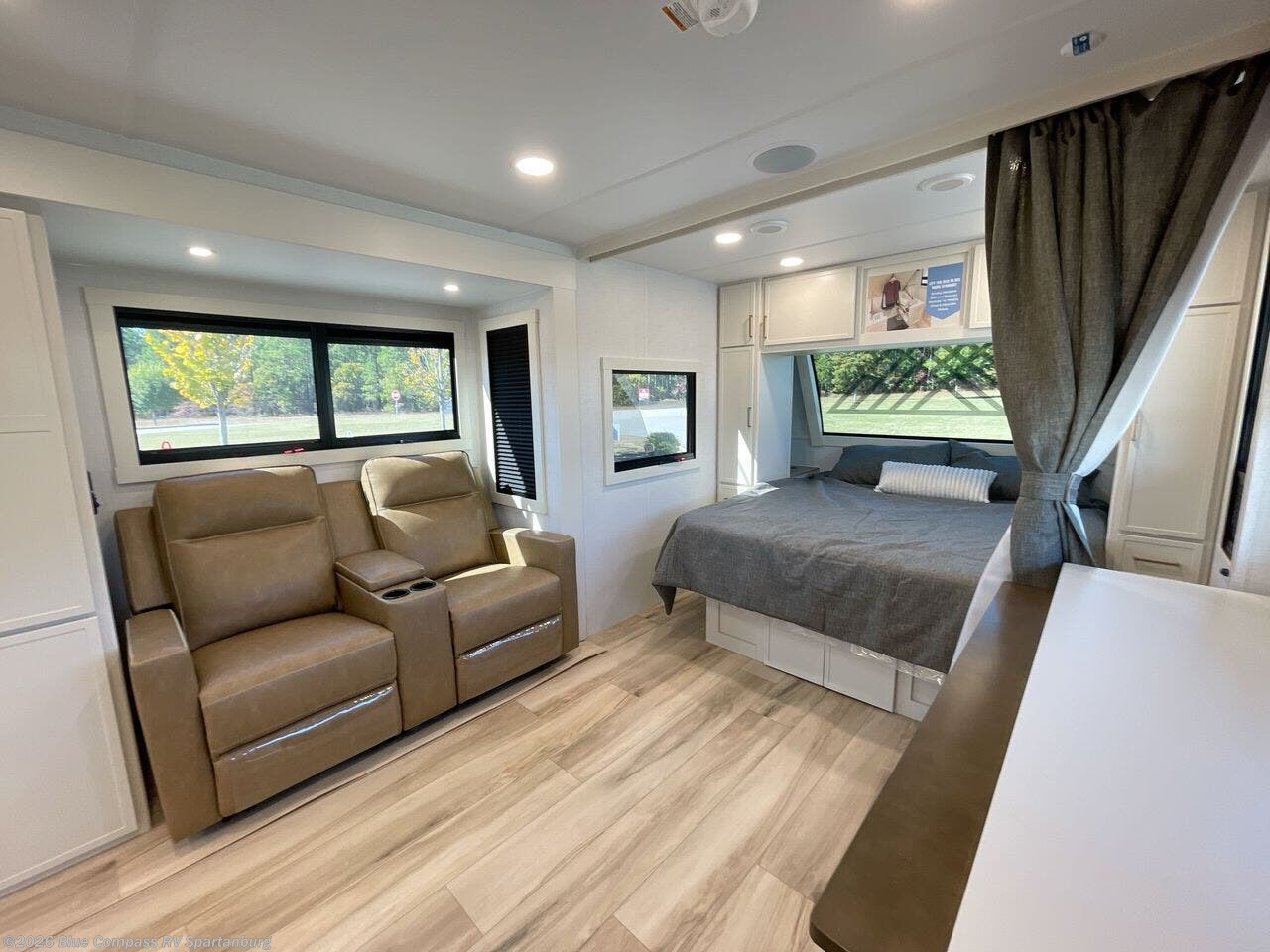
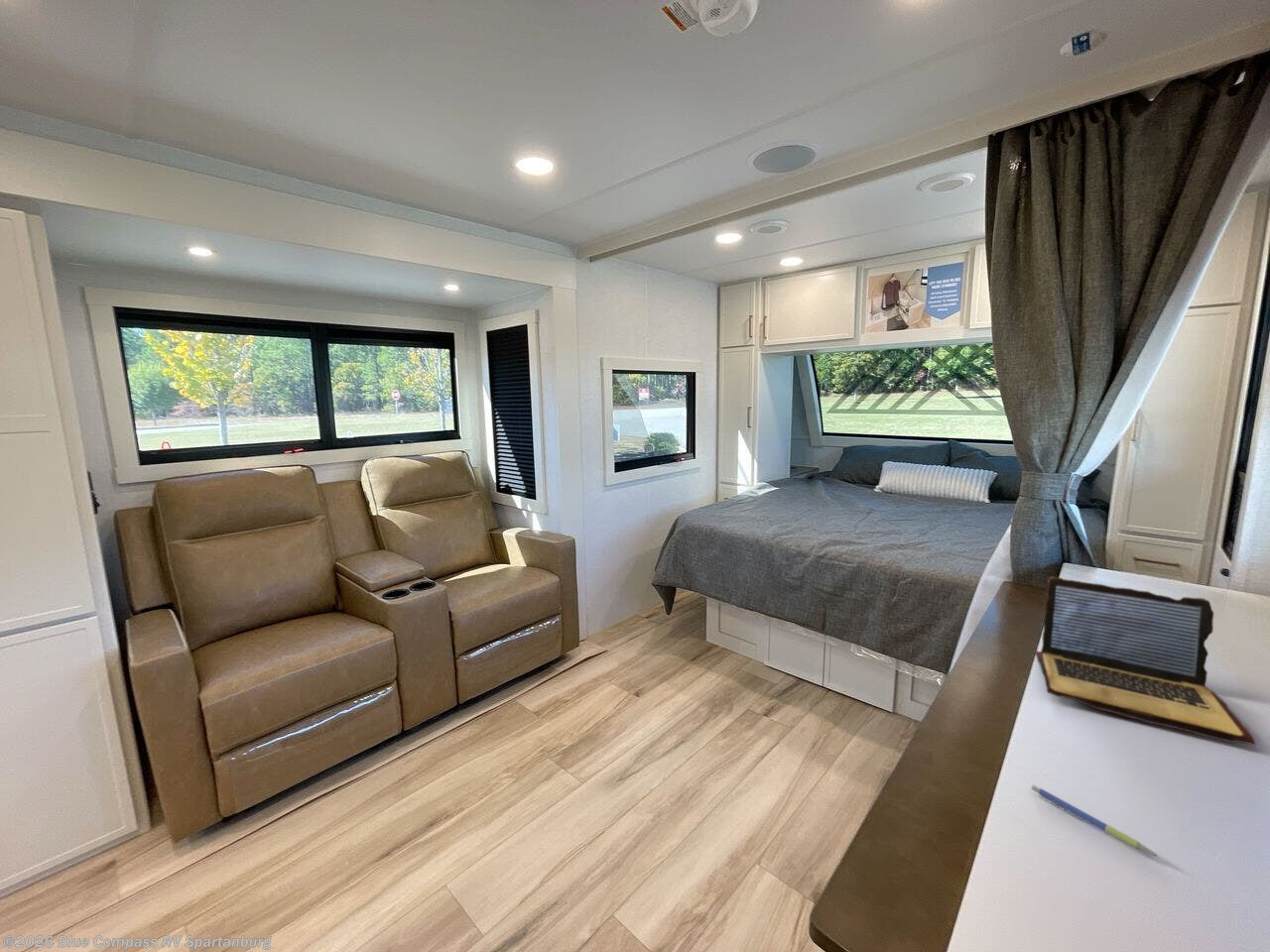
+ pen [1031,784,1160,858]
+ laptop [1034,576,1257,747]
